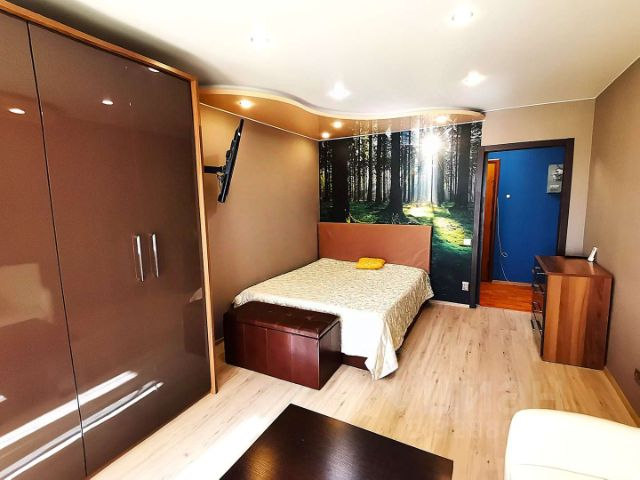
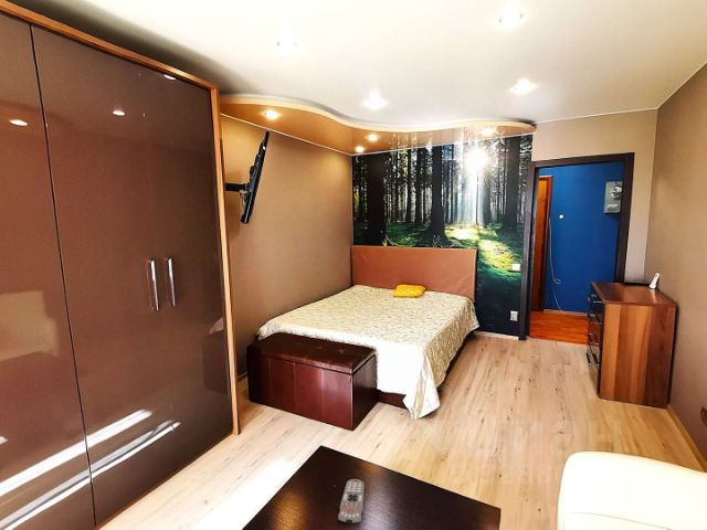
+ remote control [337,478,366,524]
